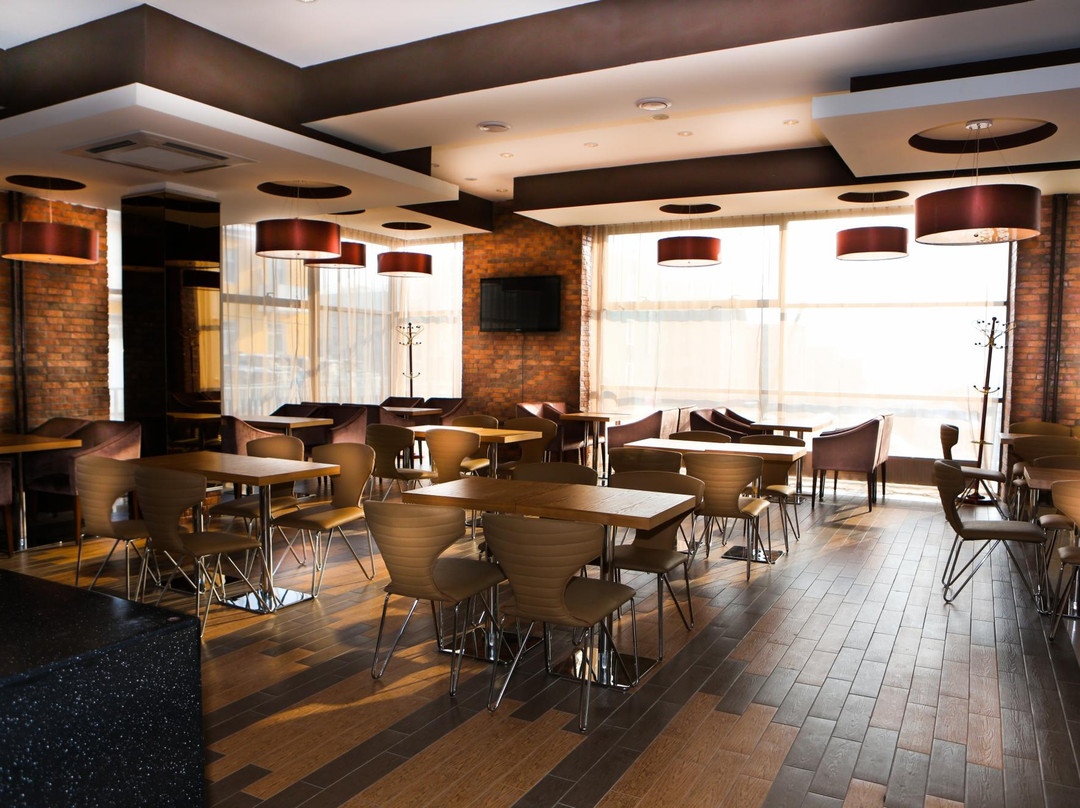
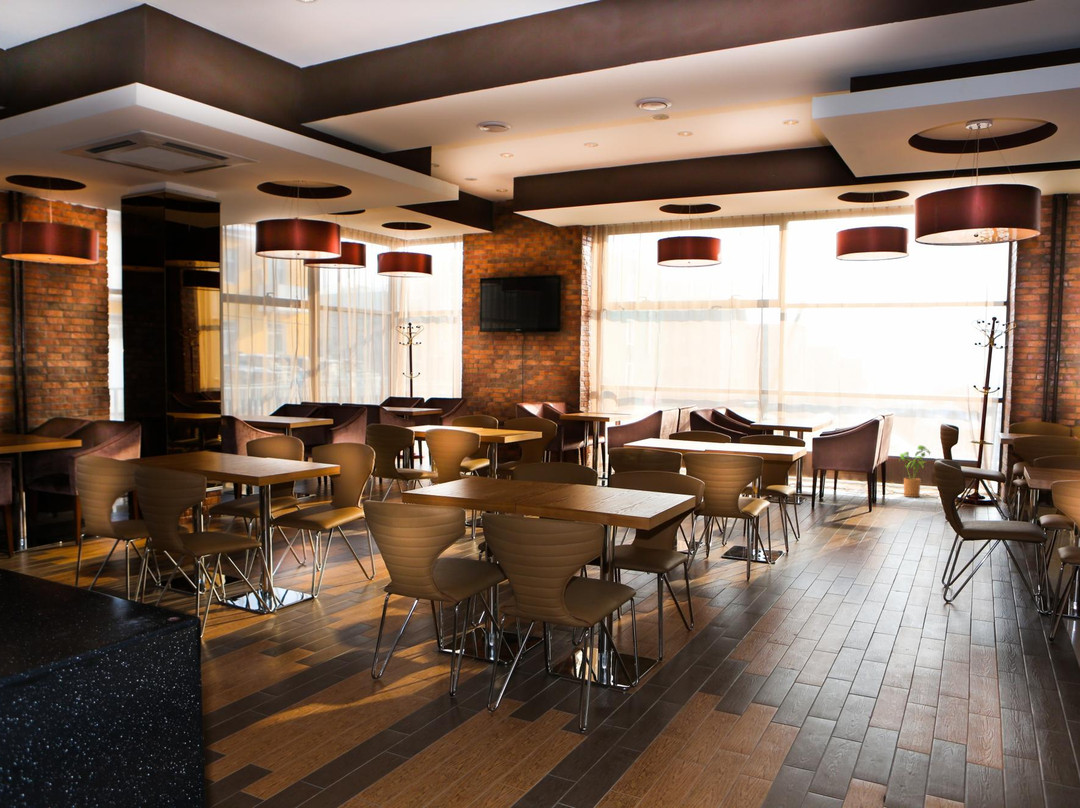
+ house plant [898,444,933,498]
